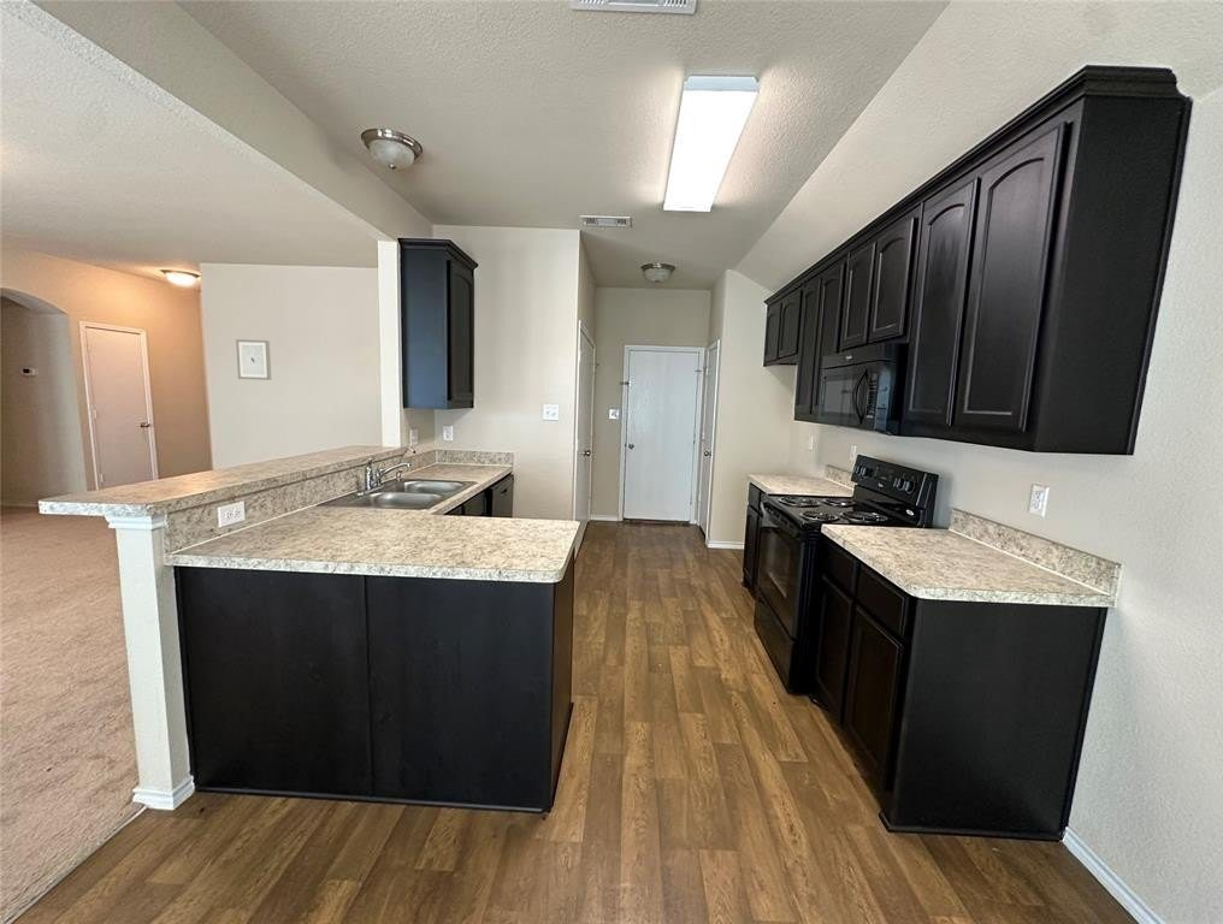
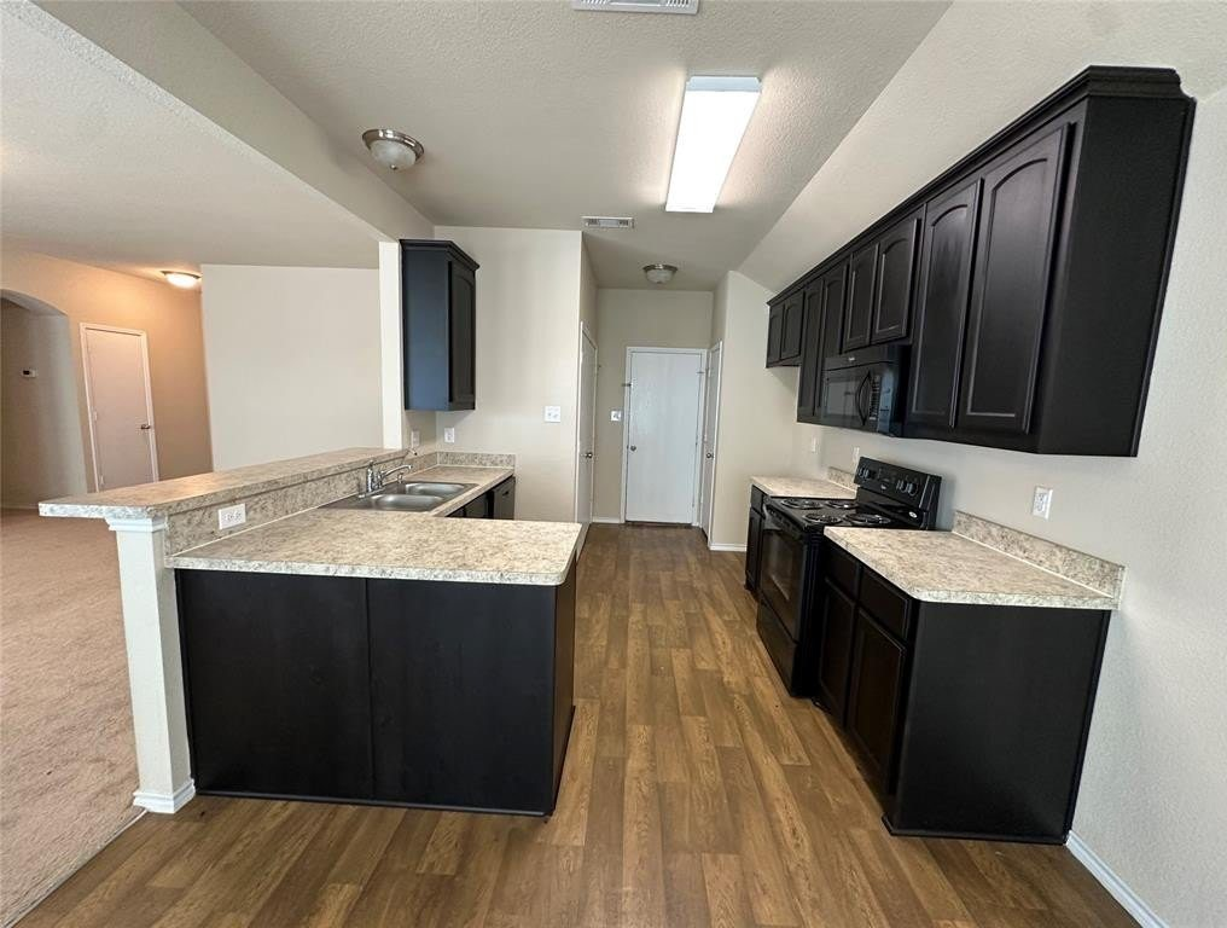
- wall art [235,338,272,381]
